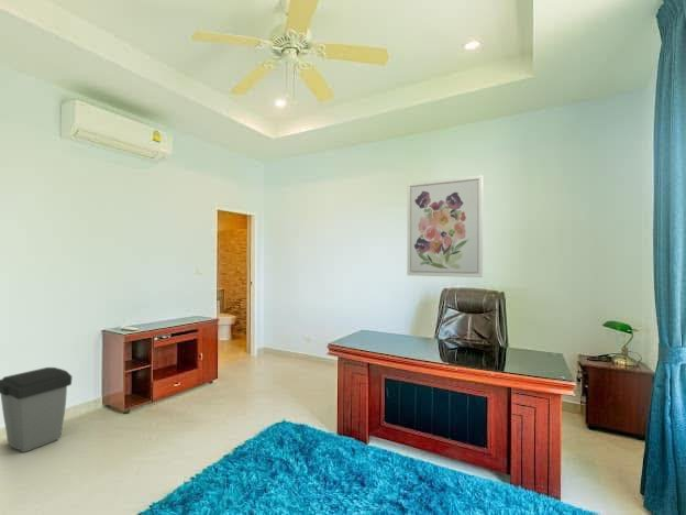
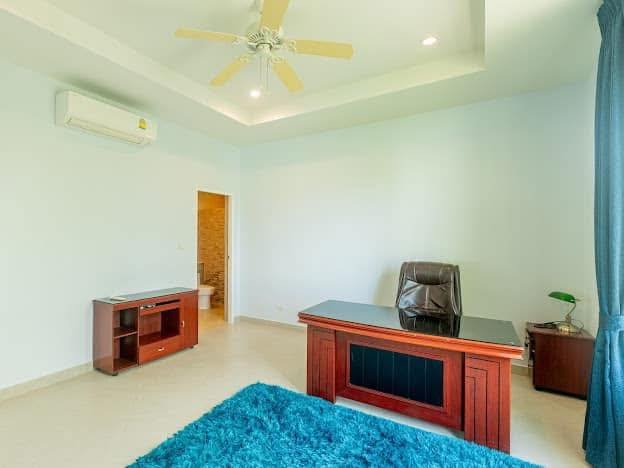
- wall art [406,174,484,278]
- trash can [0,366,73,453]
